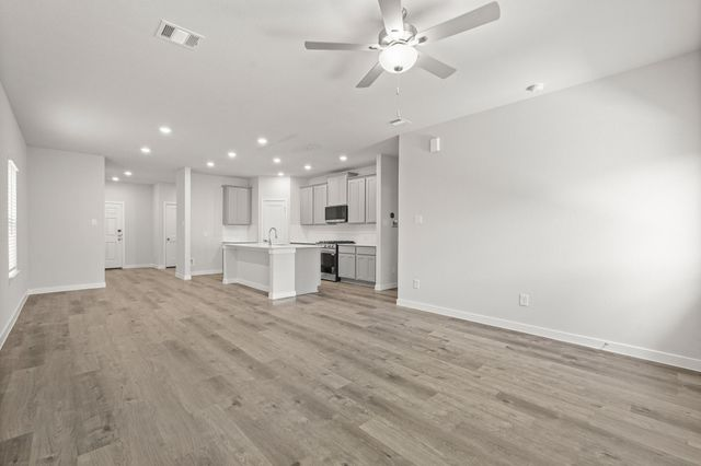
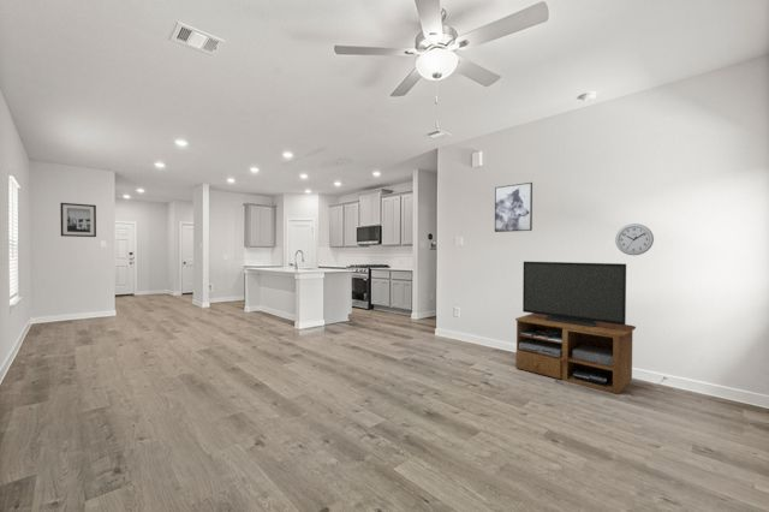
+ wall clock [614,222,655,256]
+ wall art [59,202,97,238]
+ tv stand [514,261,637,395]
+ wall art [494,181,533,233]
